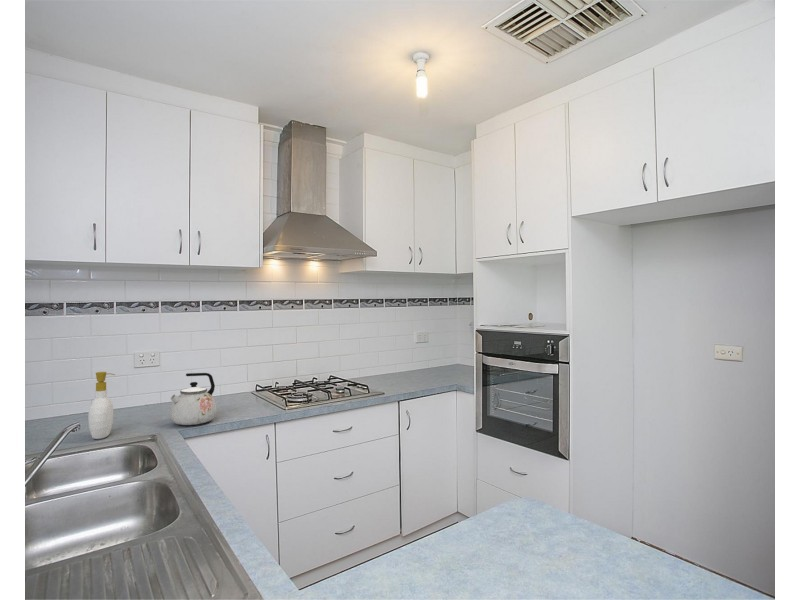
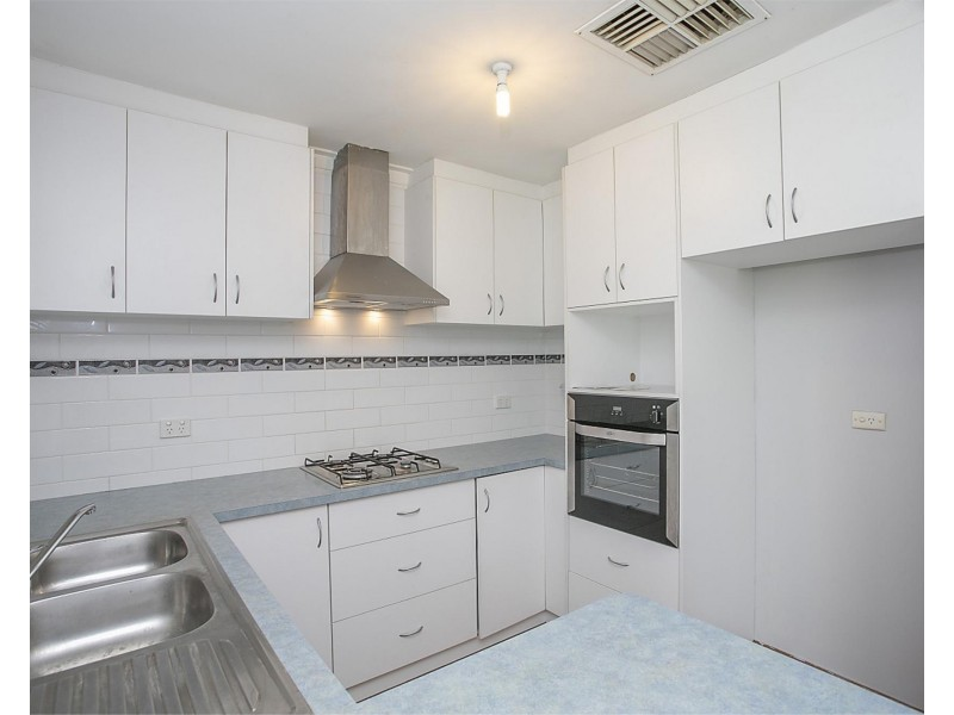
- soap bottle [87,371,116,440]
- kettle [170,372,218,426]
